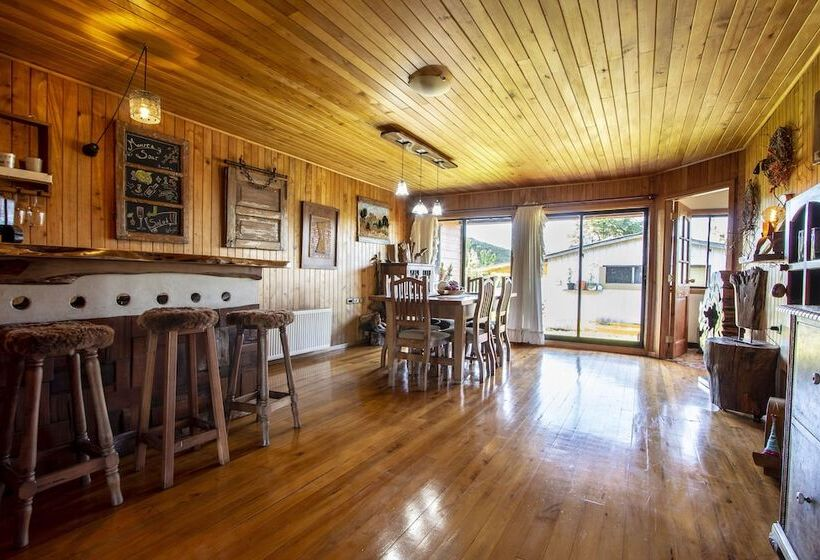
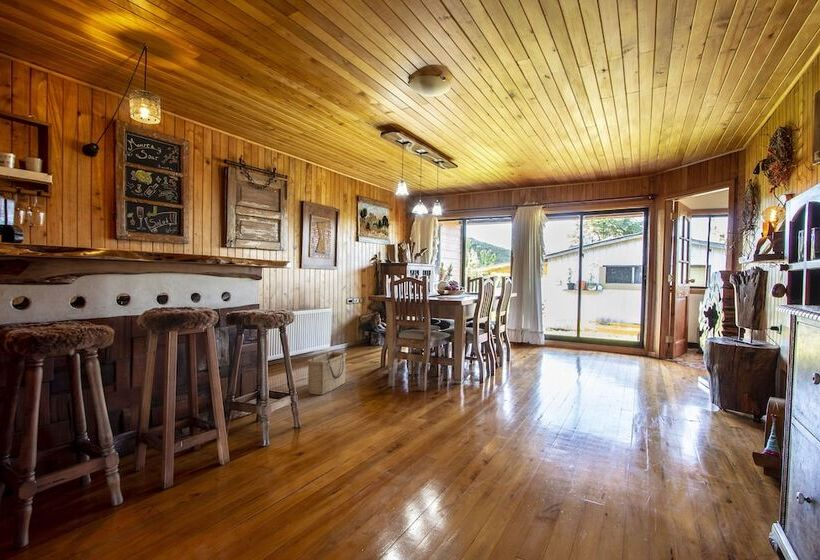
+ basket [306,351,348,396]
